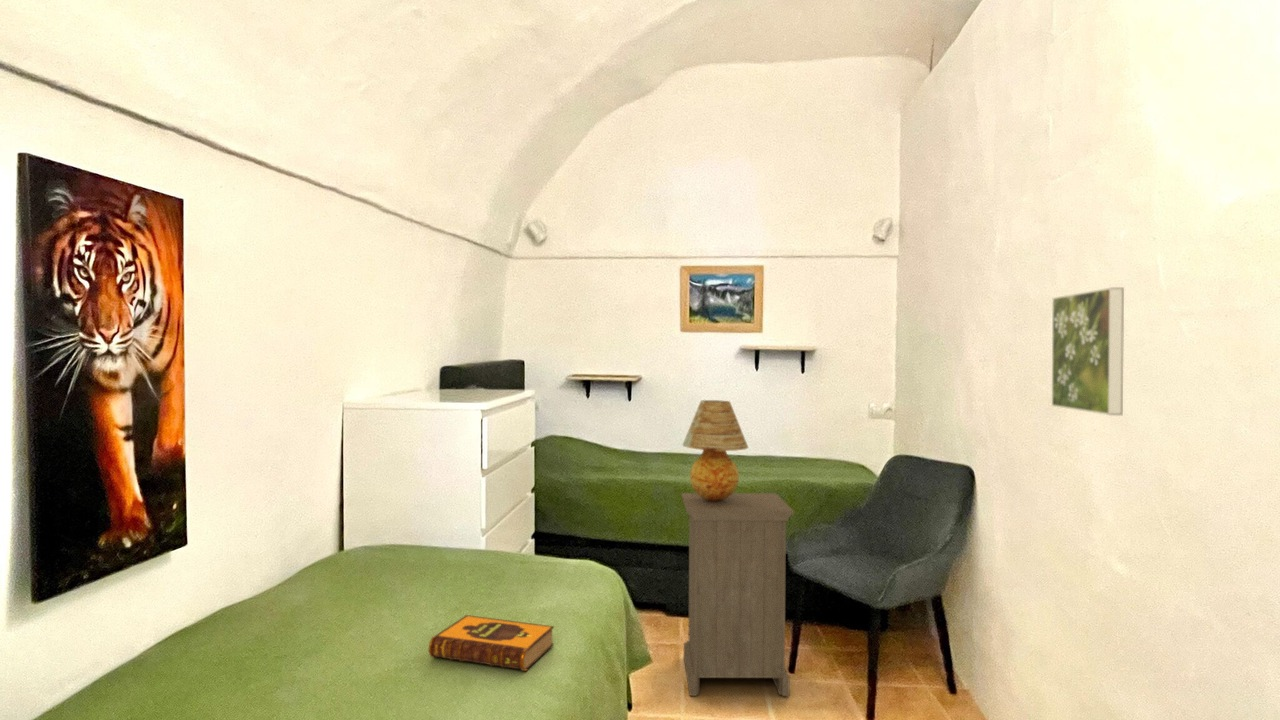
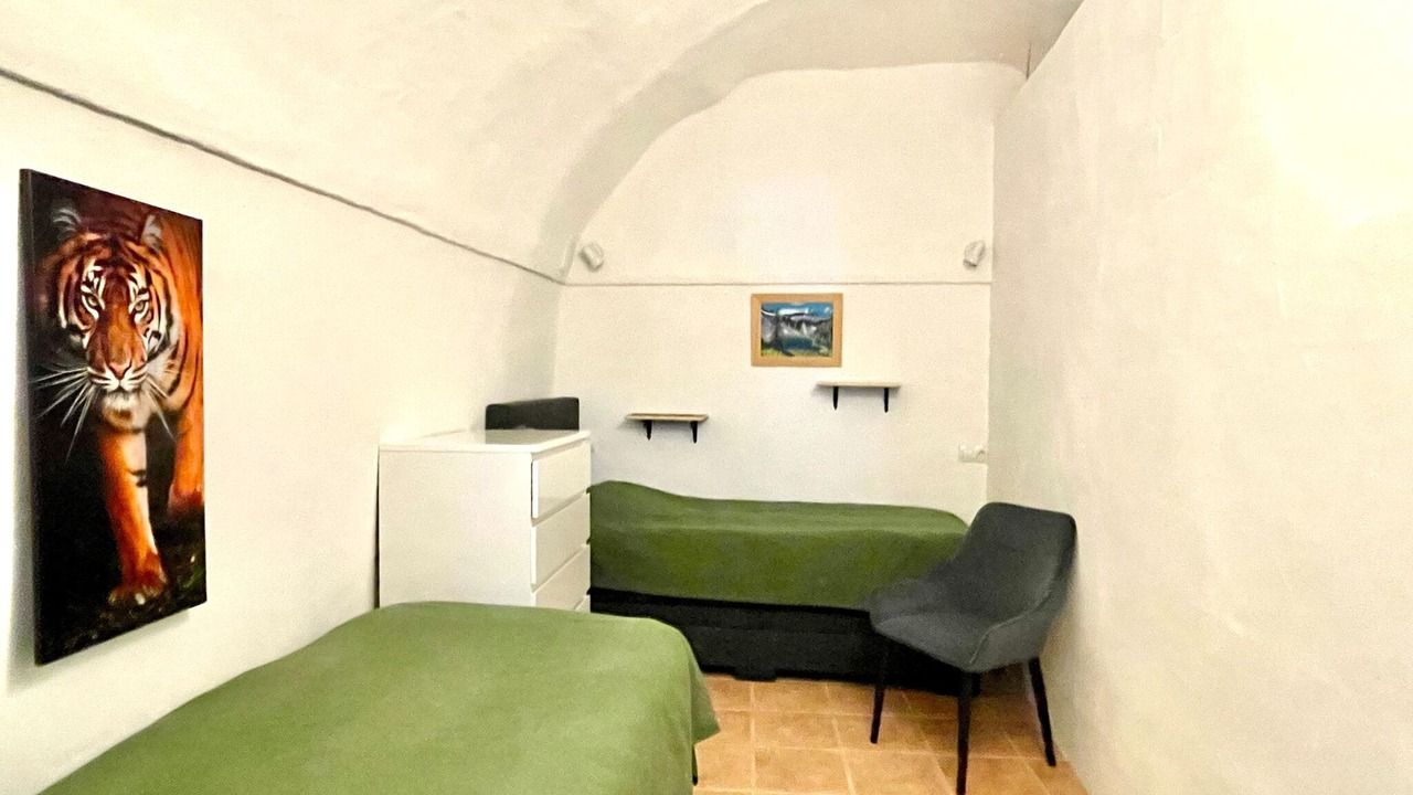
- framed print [1051,286,1125,416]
- hardback book [428,614,555,672]
- table lamp [682,399,749,501]
- nightstand [680,492,795,697]
